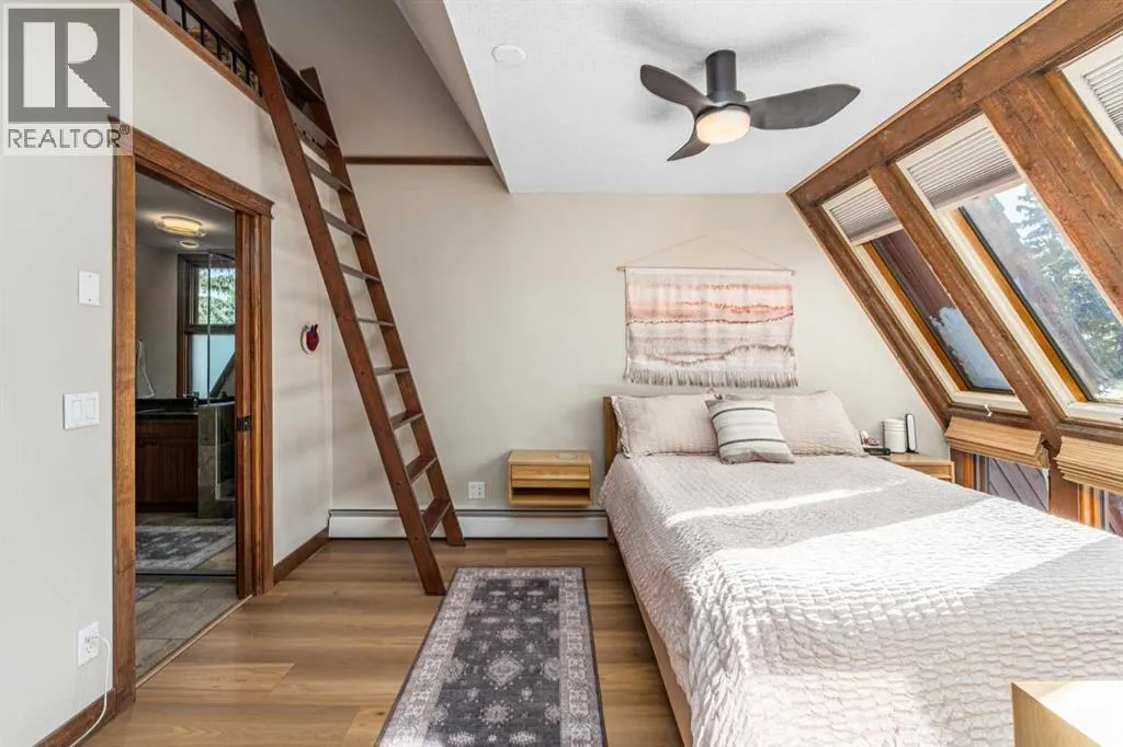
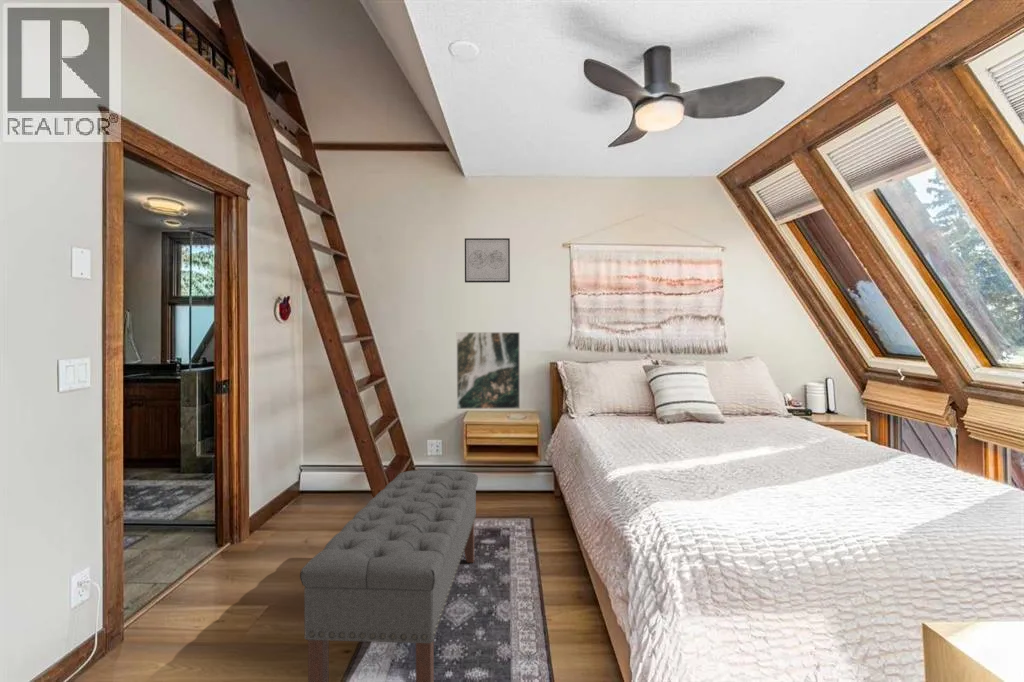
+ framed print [456,331,521,410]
+ wall art [464,237,511,284]
+ bench [299,469,479,682]
